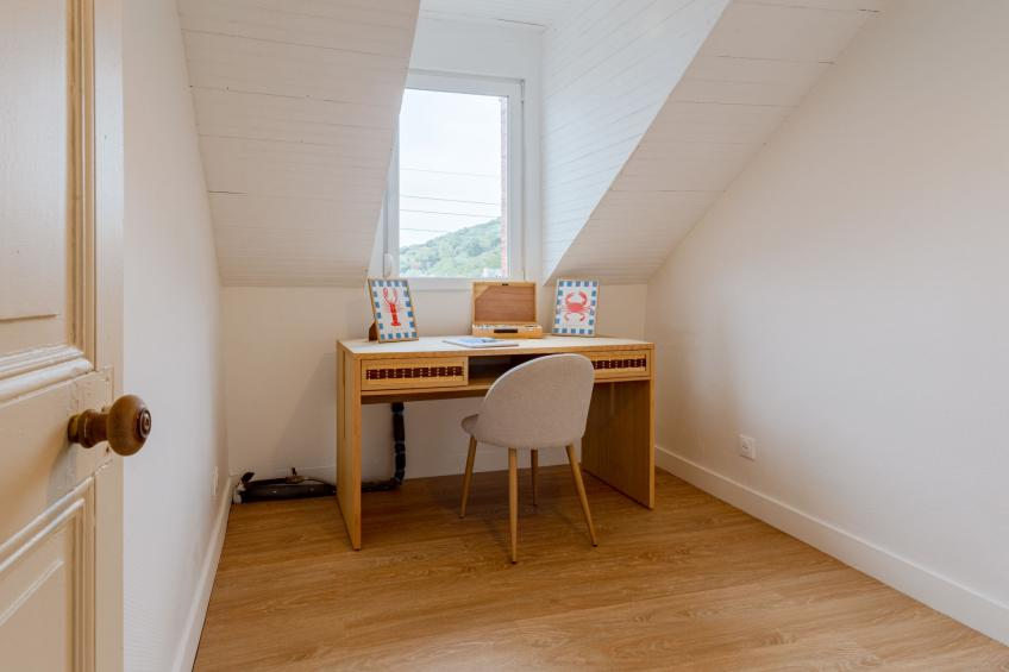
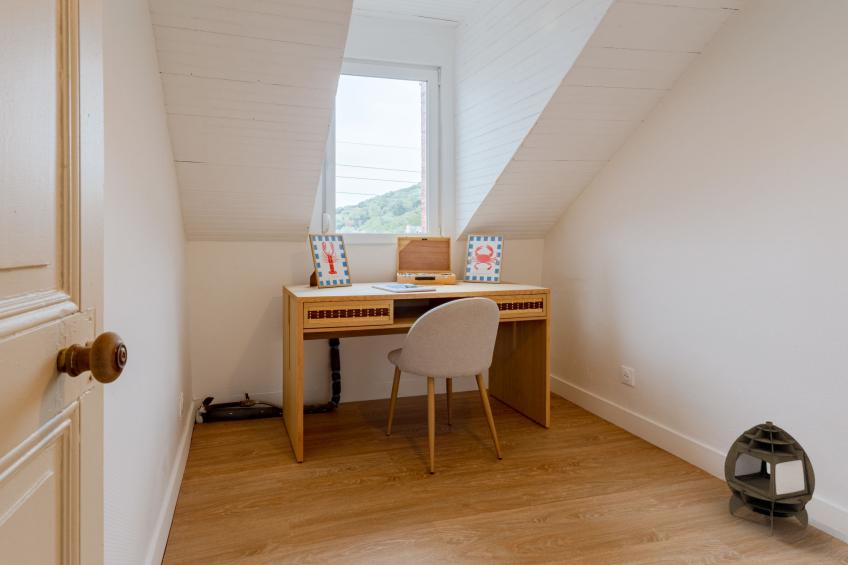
+ lantern [723,420,816,537]
